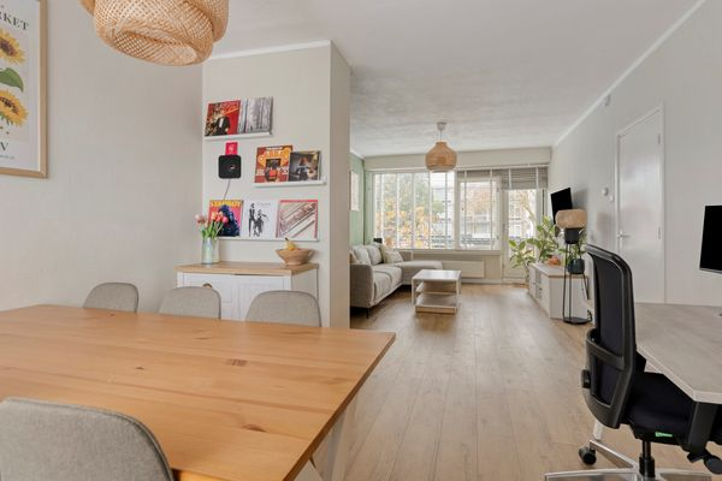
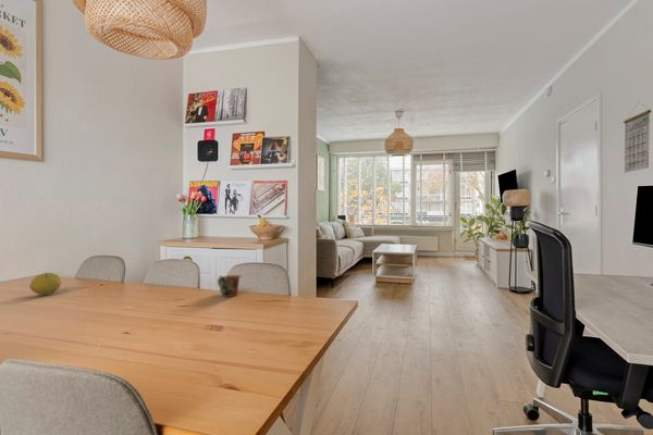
+ calendar [623,101,652,173]
+ fruit [28,272,62,296]
+ mug [217,274,243,298]
